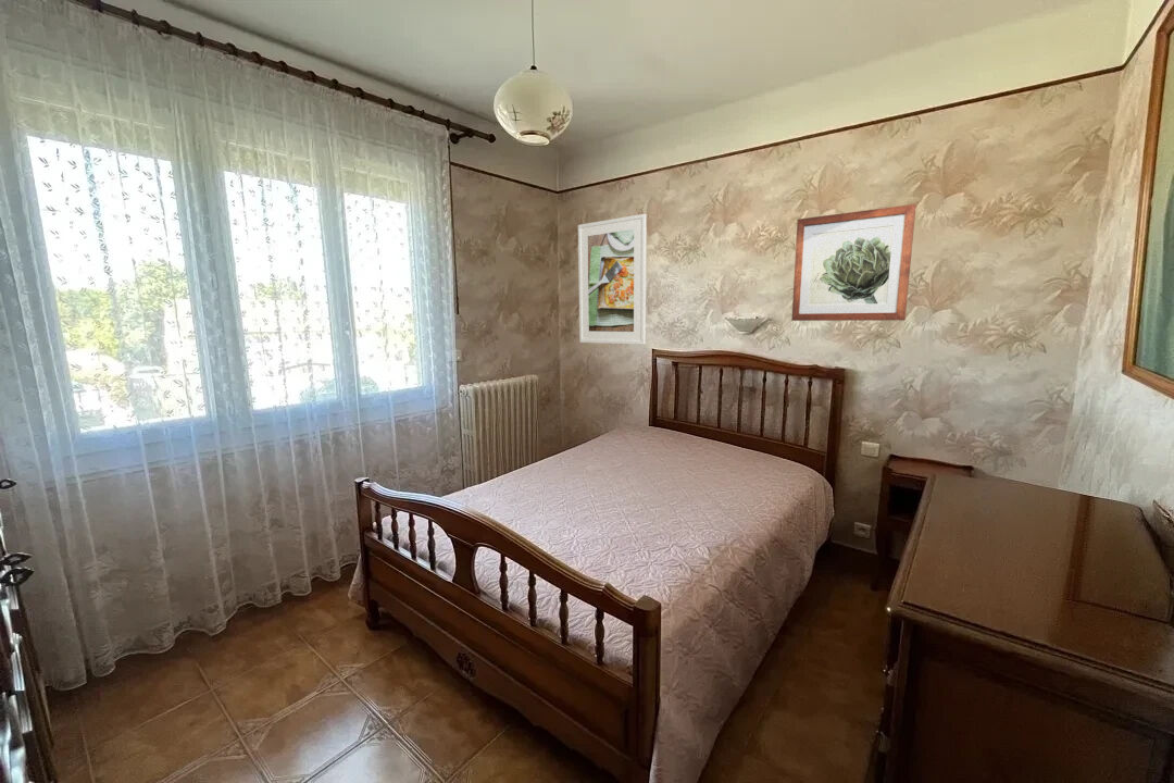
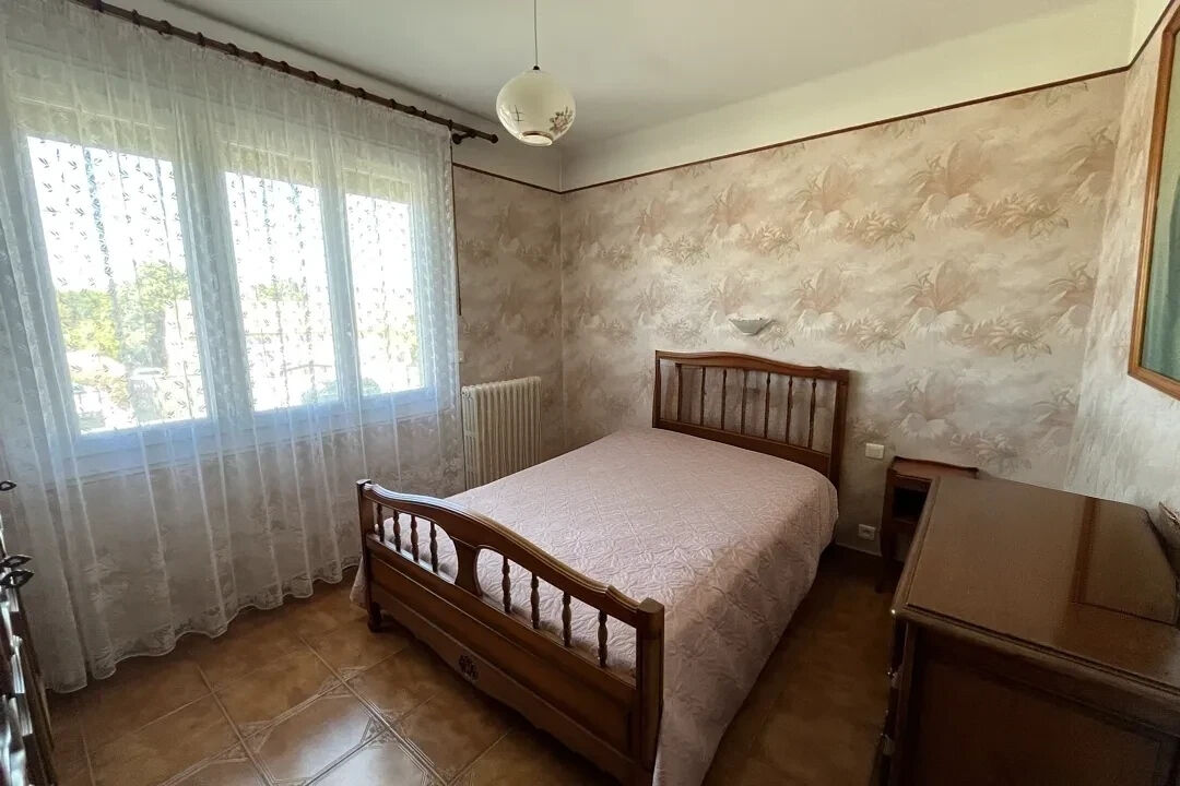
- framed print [577,213,648,346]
- wall art [790,203,917,322]
